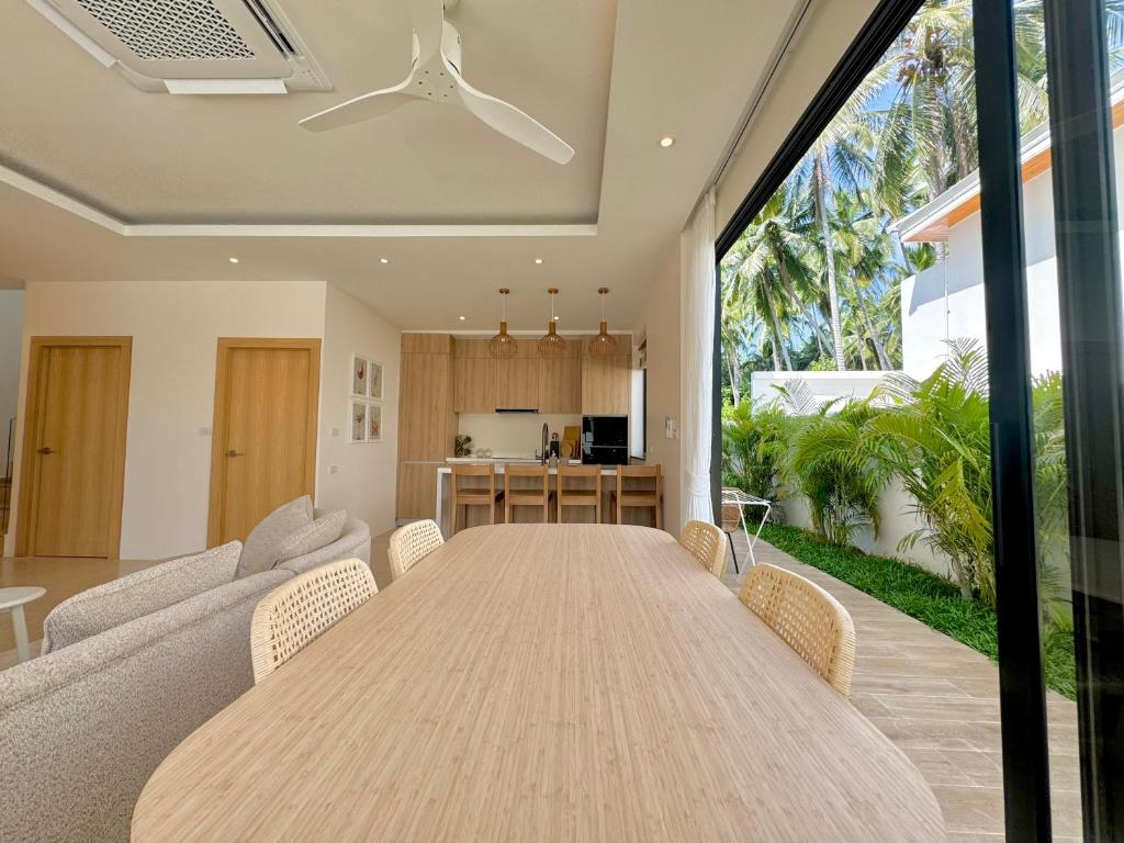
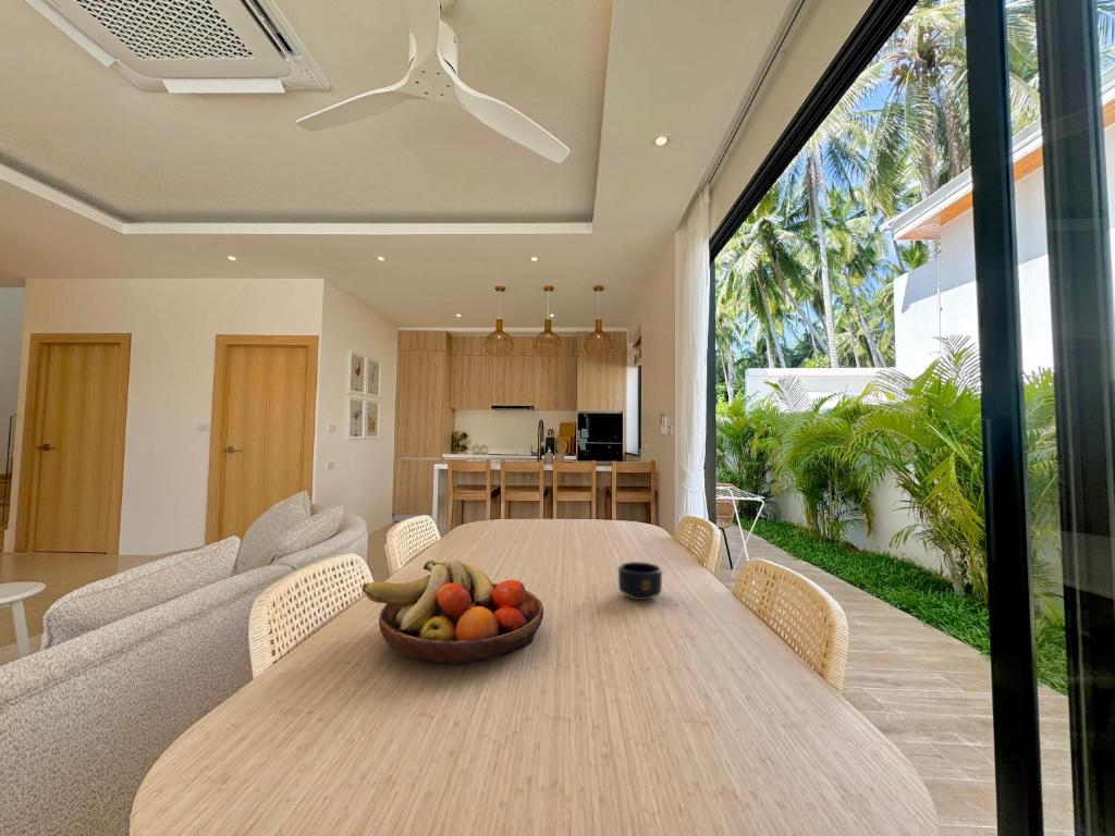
+ mug [617,561,663,601]
+ fruit bowl [362,558,544,666]
